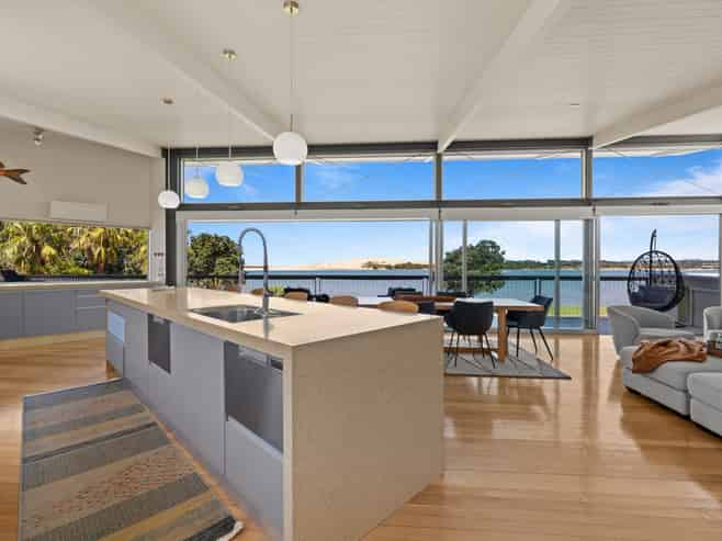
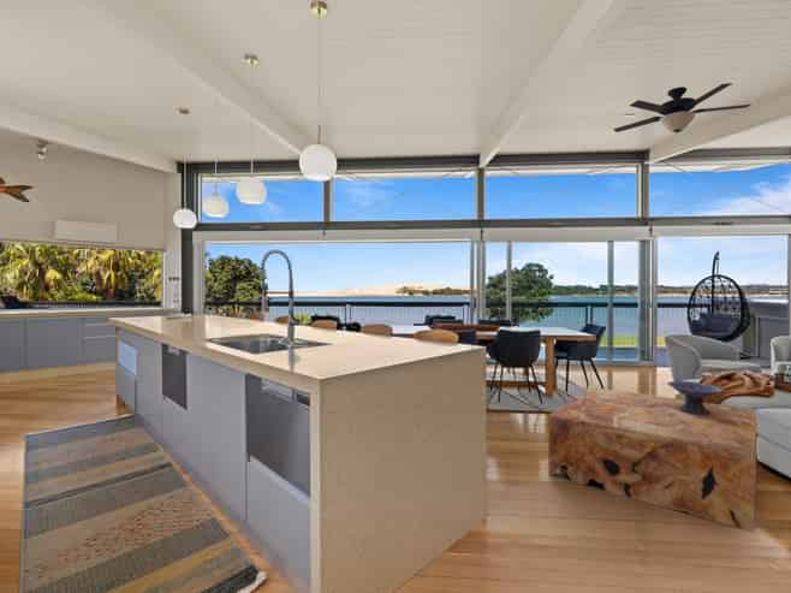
+ decorative bowl [666,380,725,415]
+ ceiling fan [612,82,753,135]
+ coffee table [547,386,759,534]
